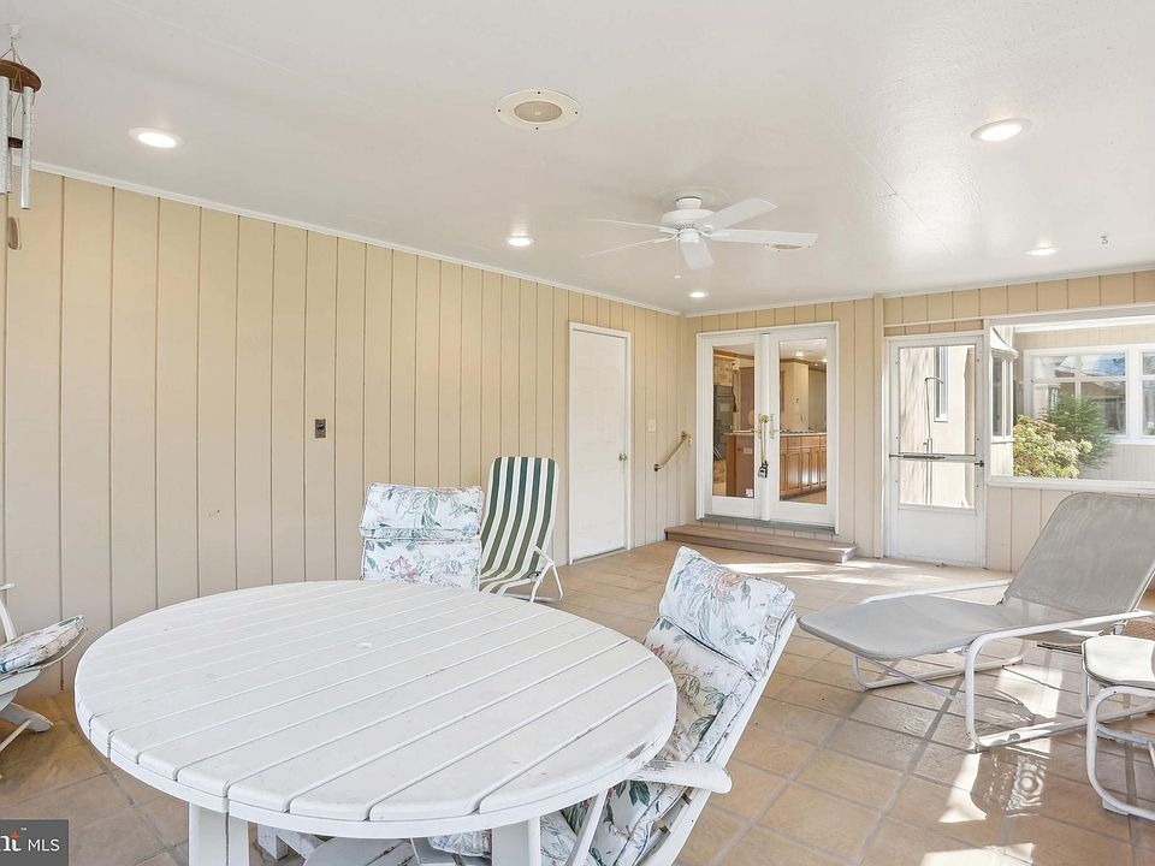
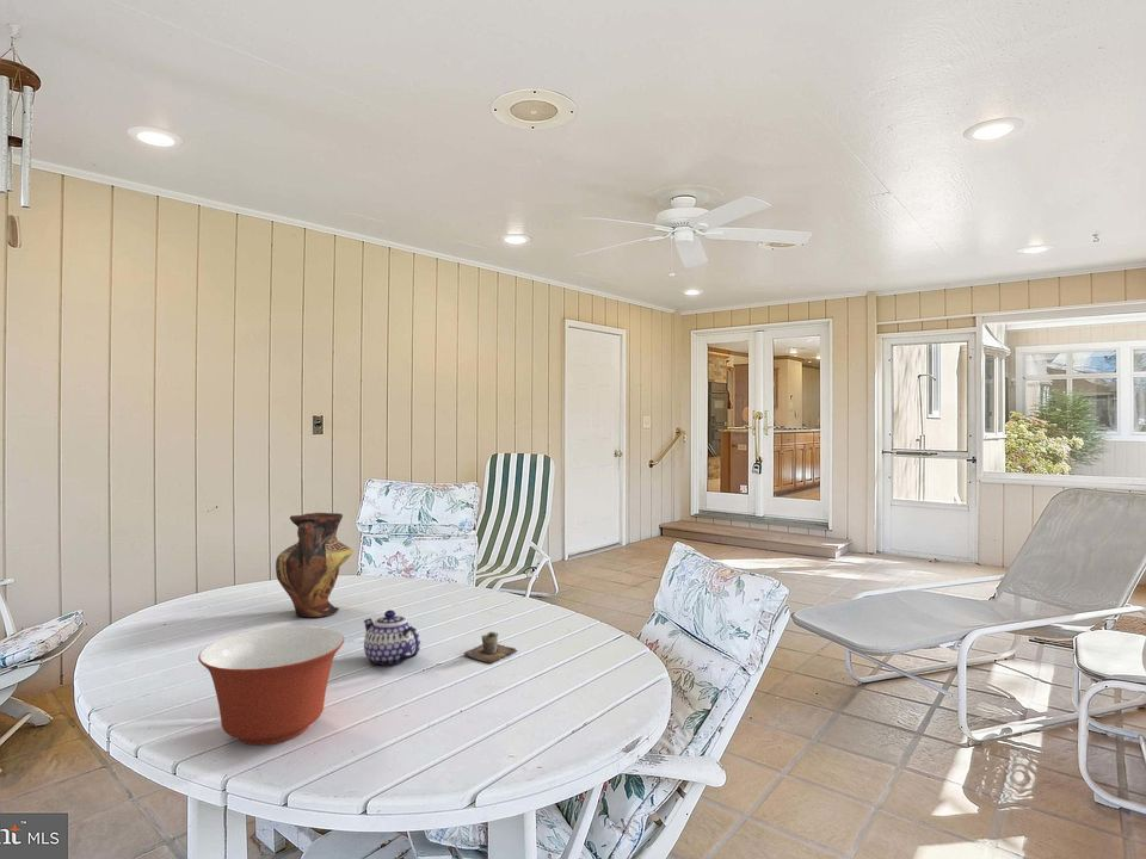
+ mixing bowl [197,625,345,746]
+ cup [462,631,518,665]
+ teapot [363,608,421,666]
+ vase [275,512,355,618]
